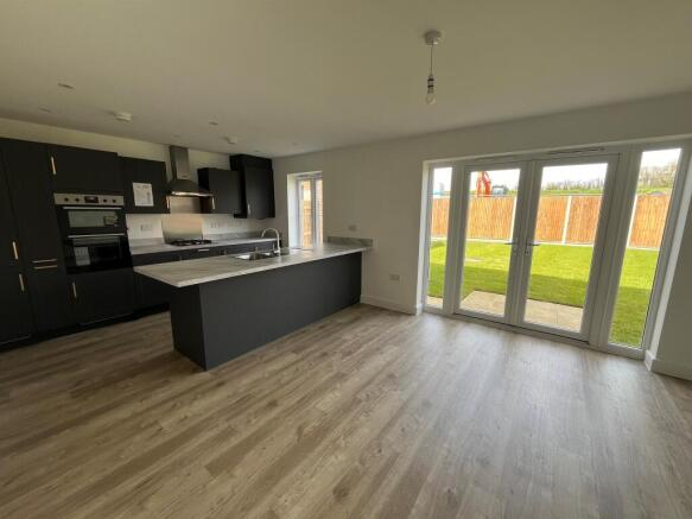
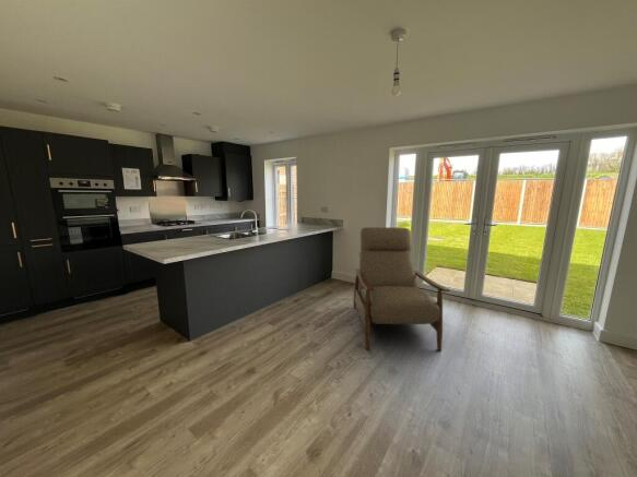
+ chair [352,226,451,351]
